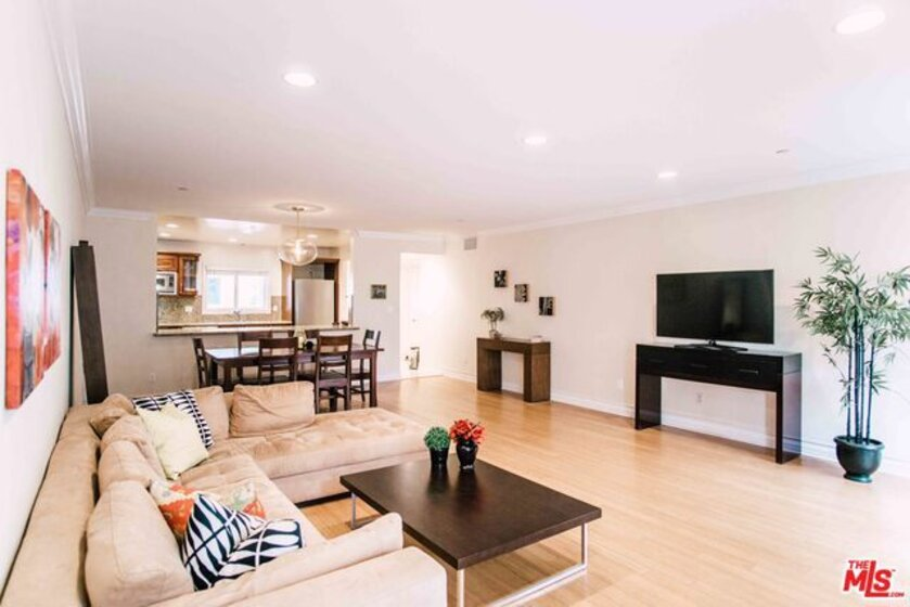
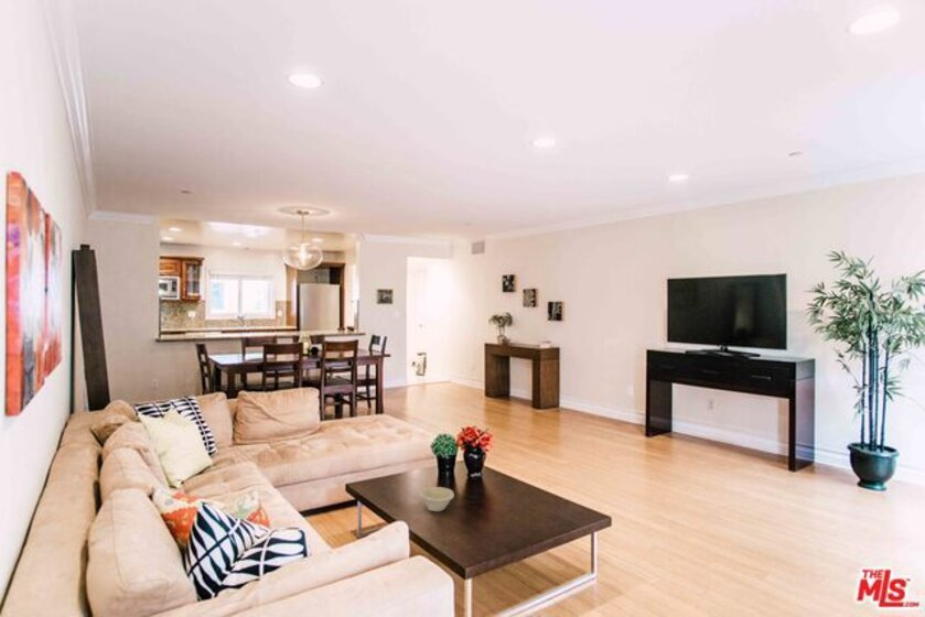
+ bowl [419,486,455,512]
